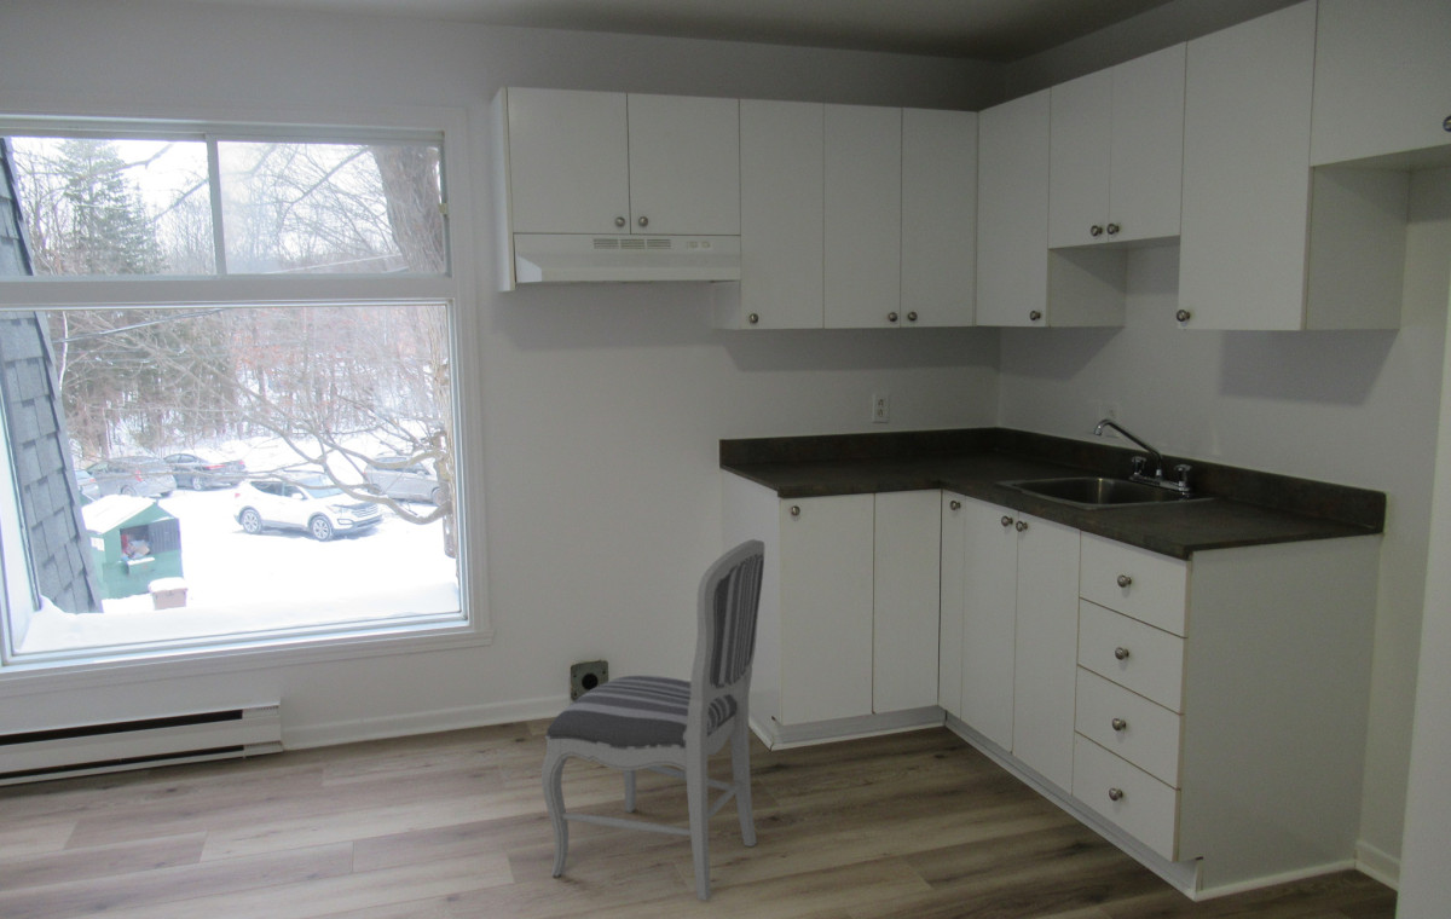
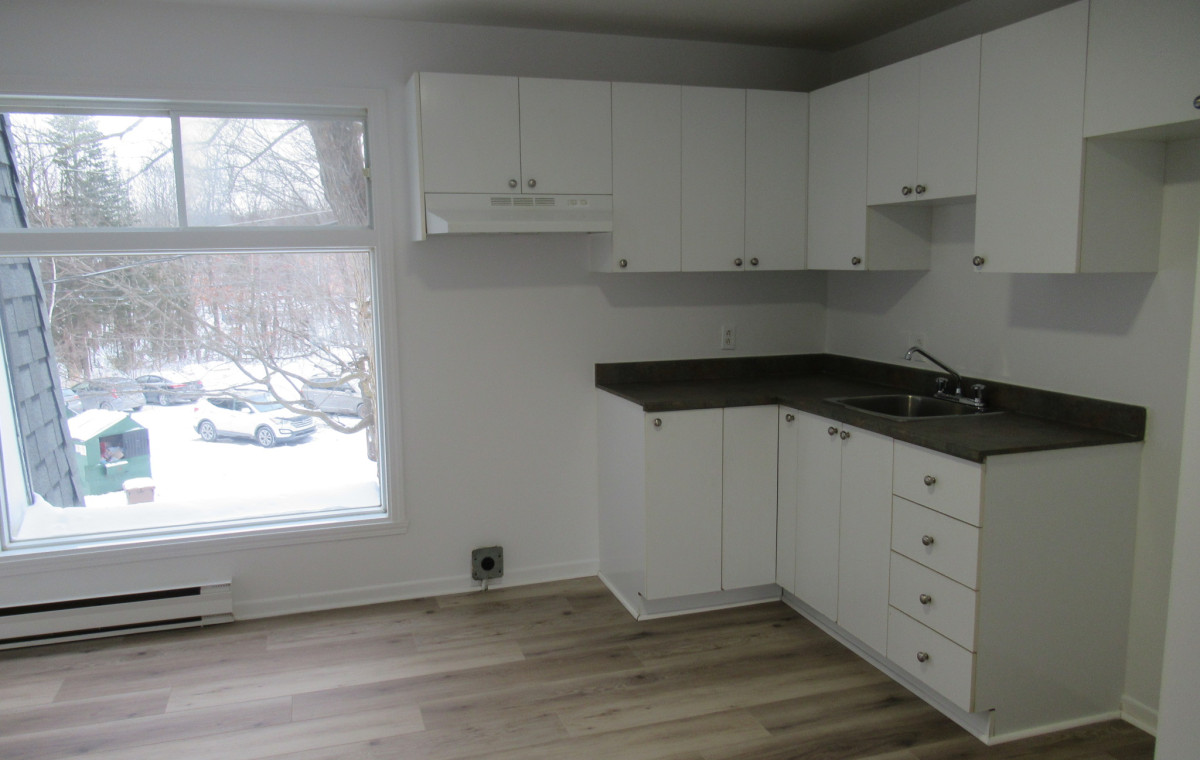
- dining chair [540,538,765,902]
